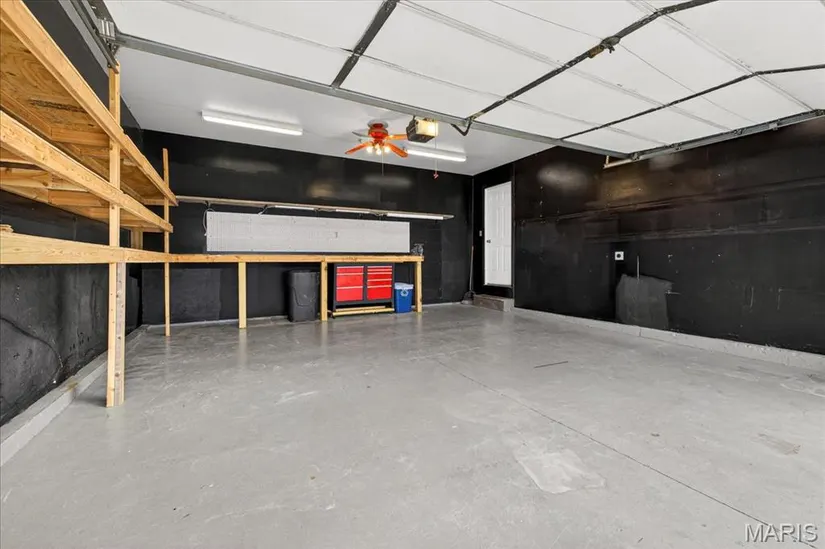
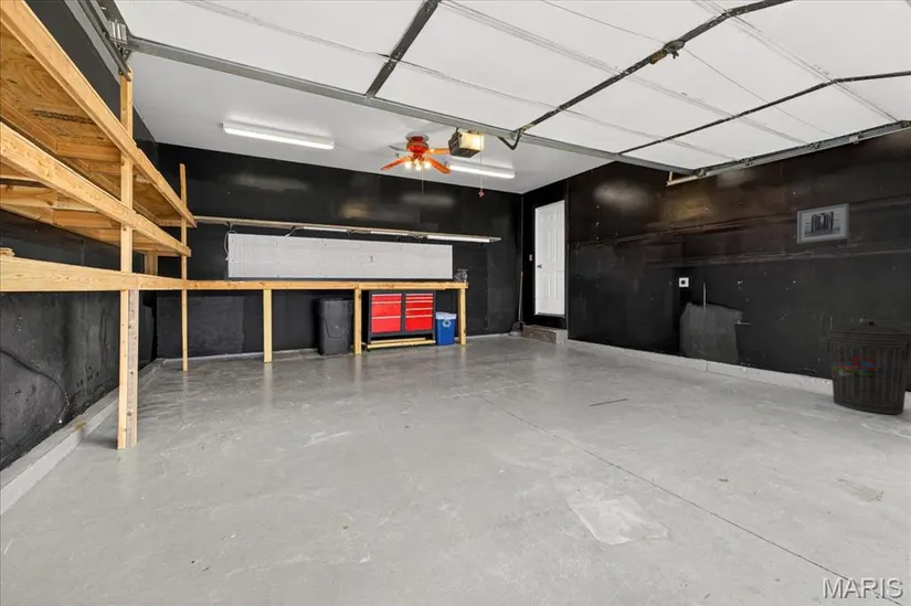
+ trash can [826,320,911,415]
+ wall art [796,202,850,245]
